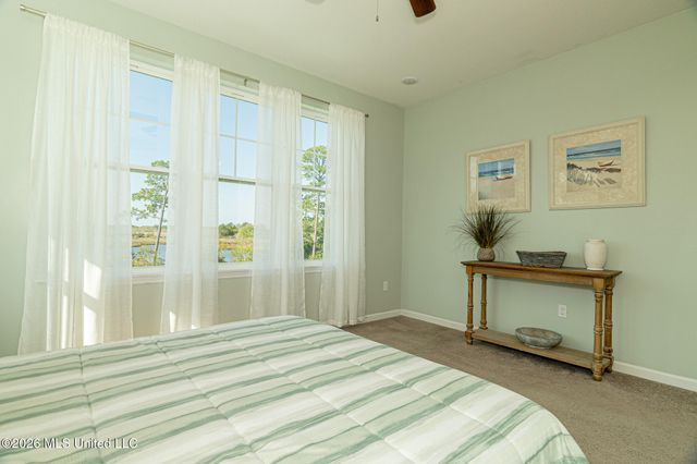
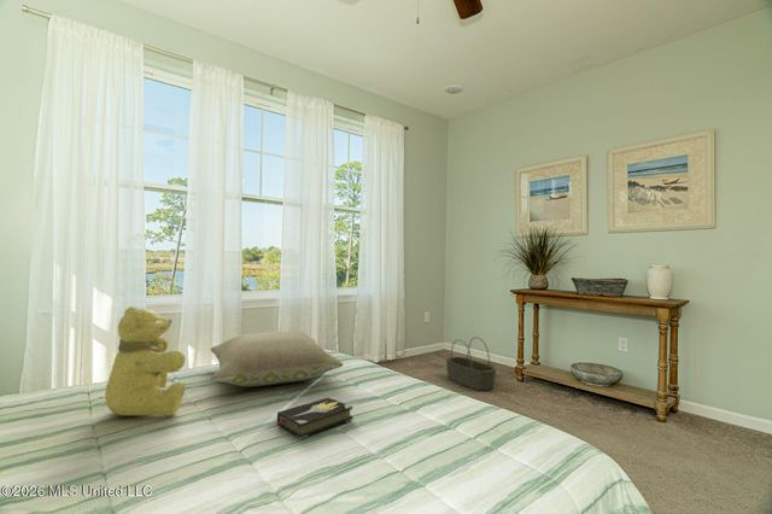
+ basket [445,335,497,392]
+ pillow [210,331,344,389]
+ teddy bear [104,305,187,417]
+ hardback book [274,397,355,440]
